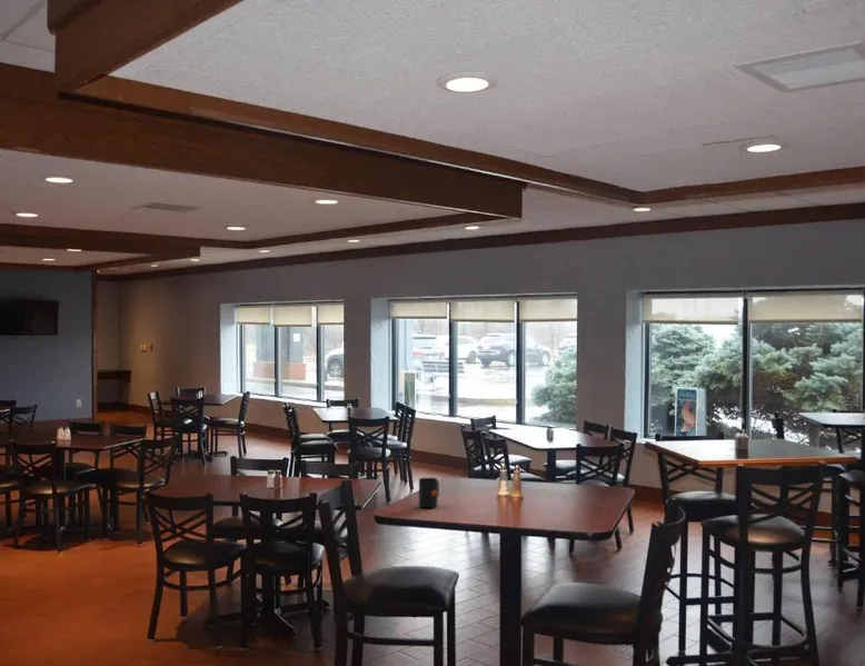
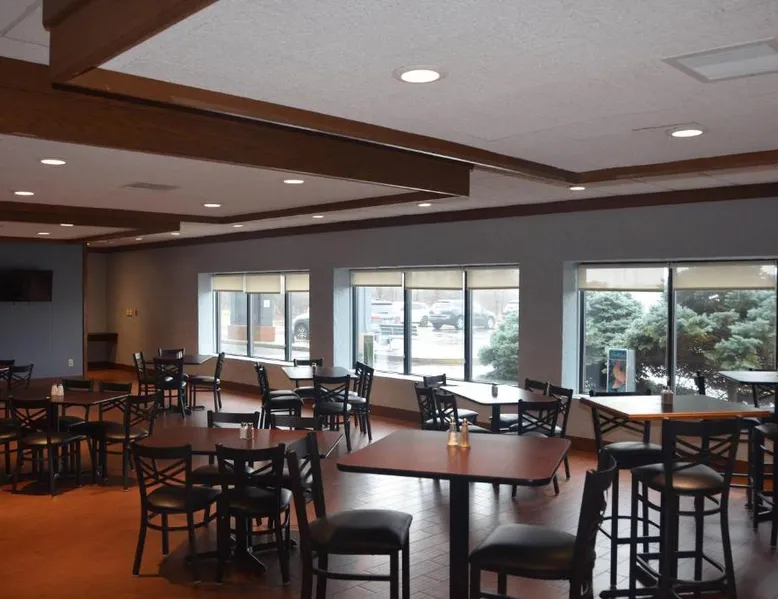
- mug [418,477,440,509]
